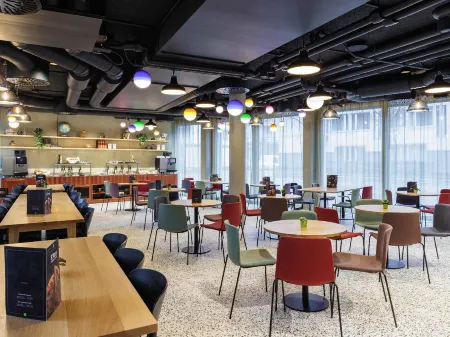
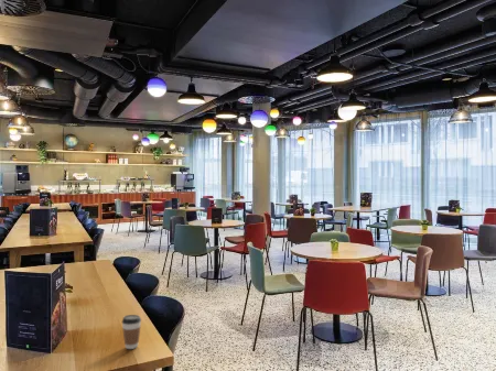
+ coffee cup [121,314,142,350]
